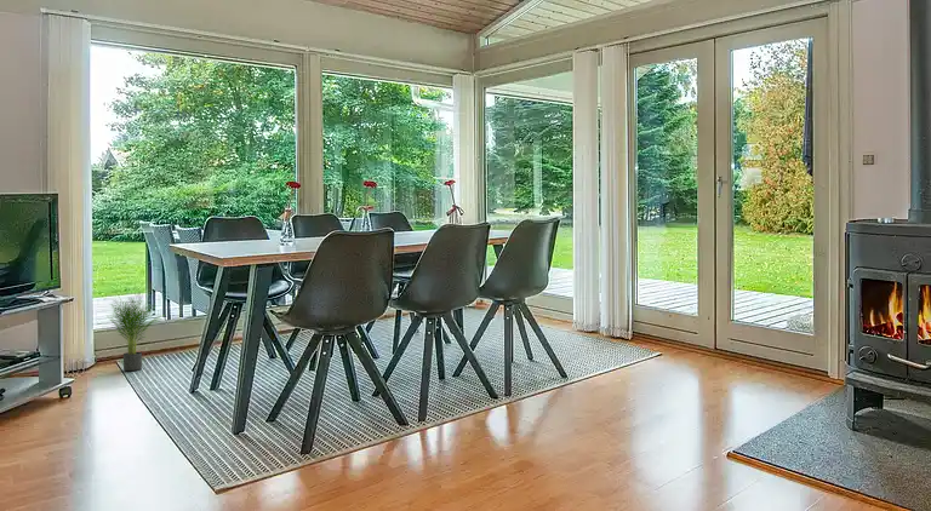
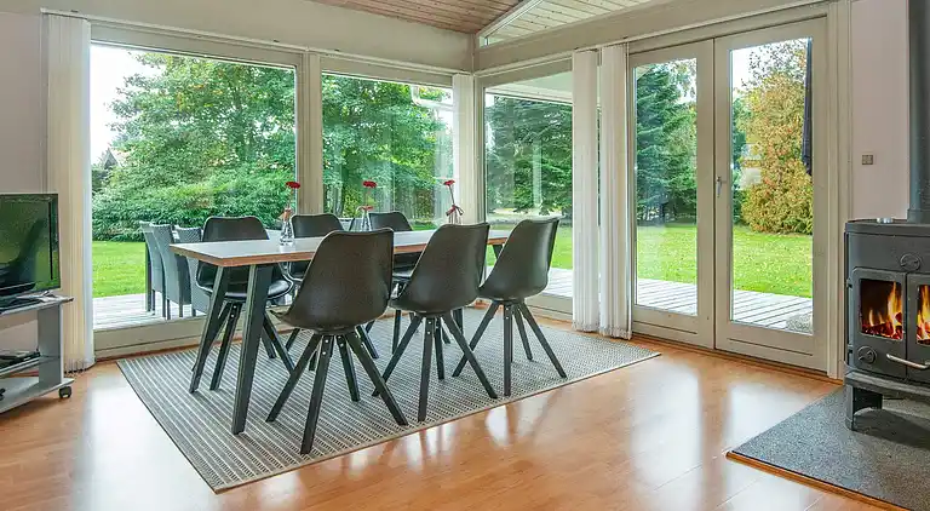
- potted plant [107,289,169,372]
